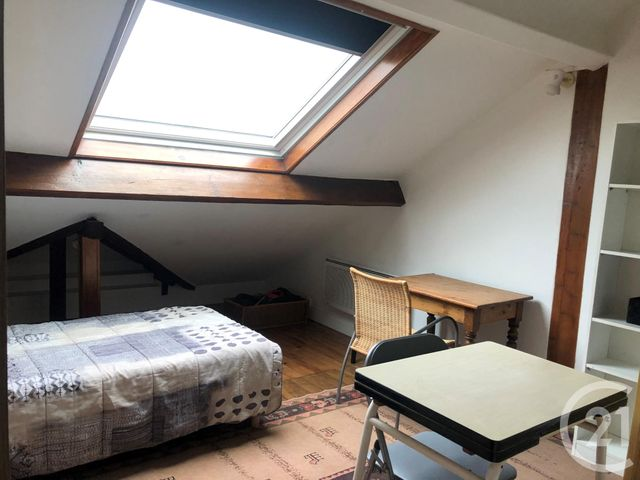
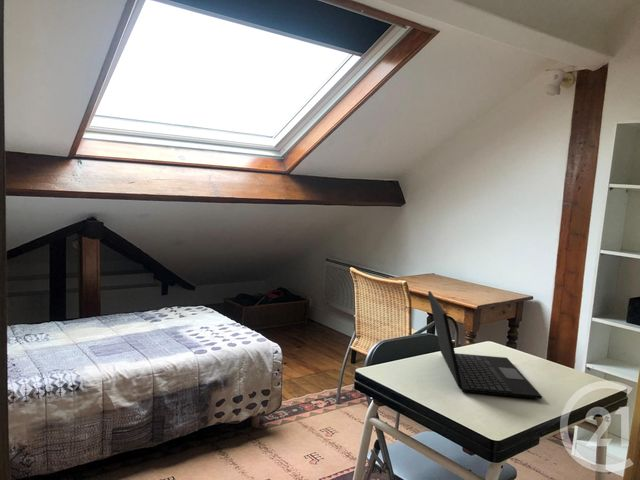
+ laptop [427,290,543,400]
